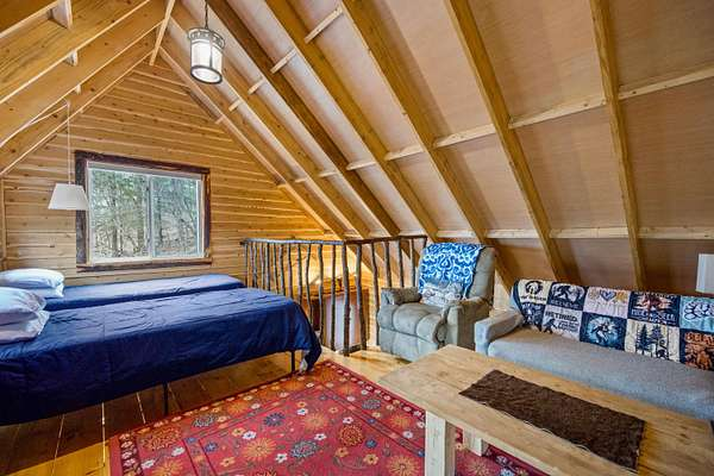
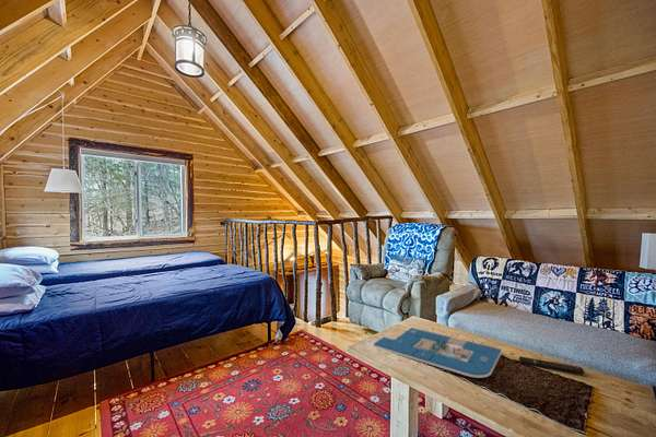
+ board game [372,327,503,379]
+ remote control [518,355,585,375]
